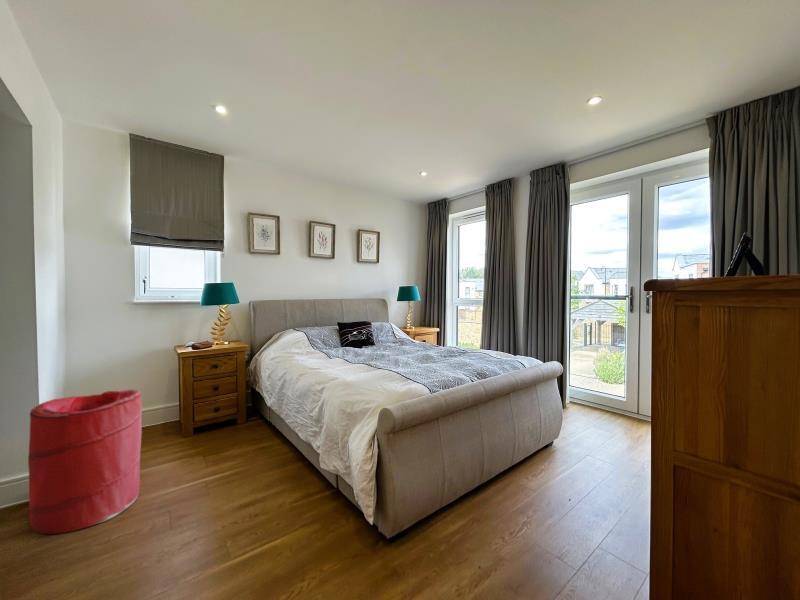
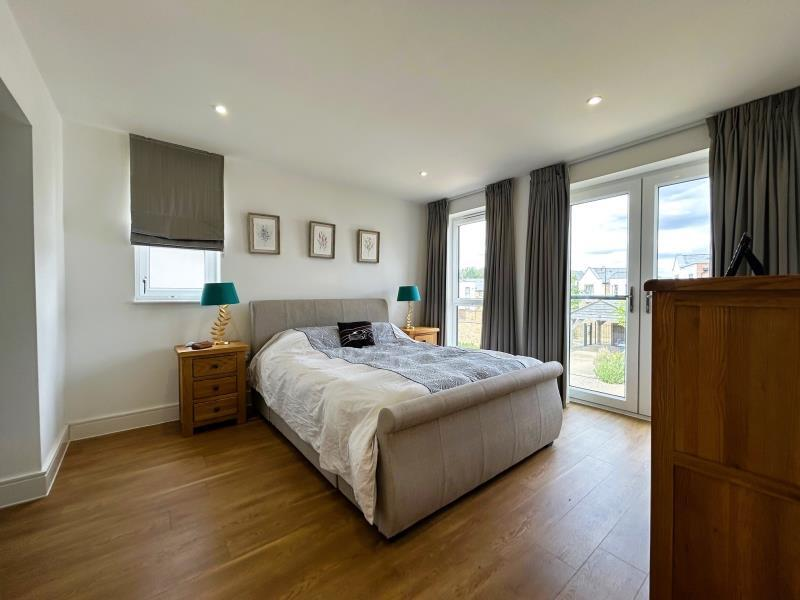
- laundry hamper [27,388,143,535]
